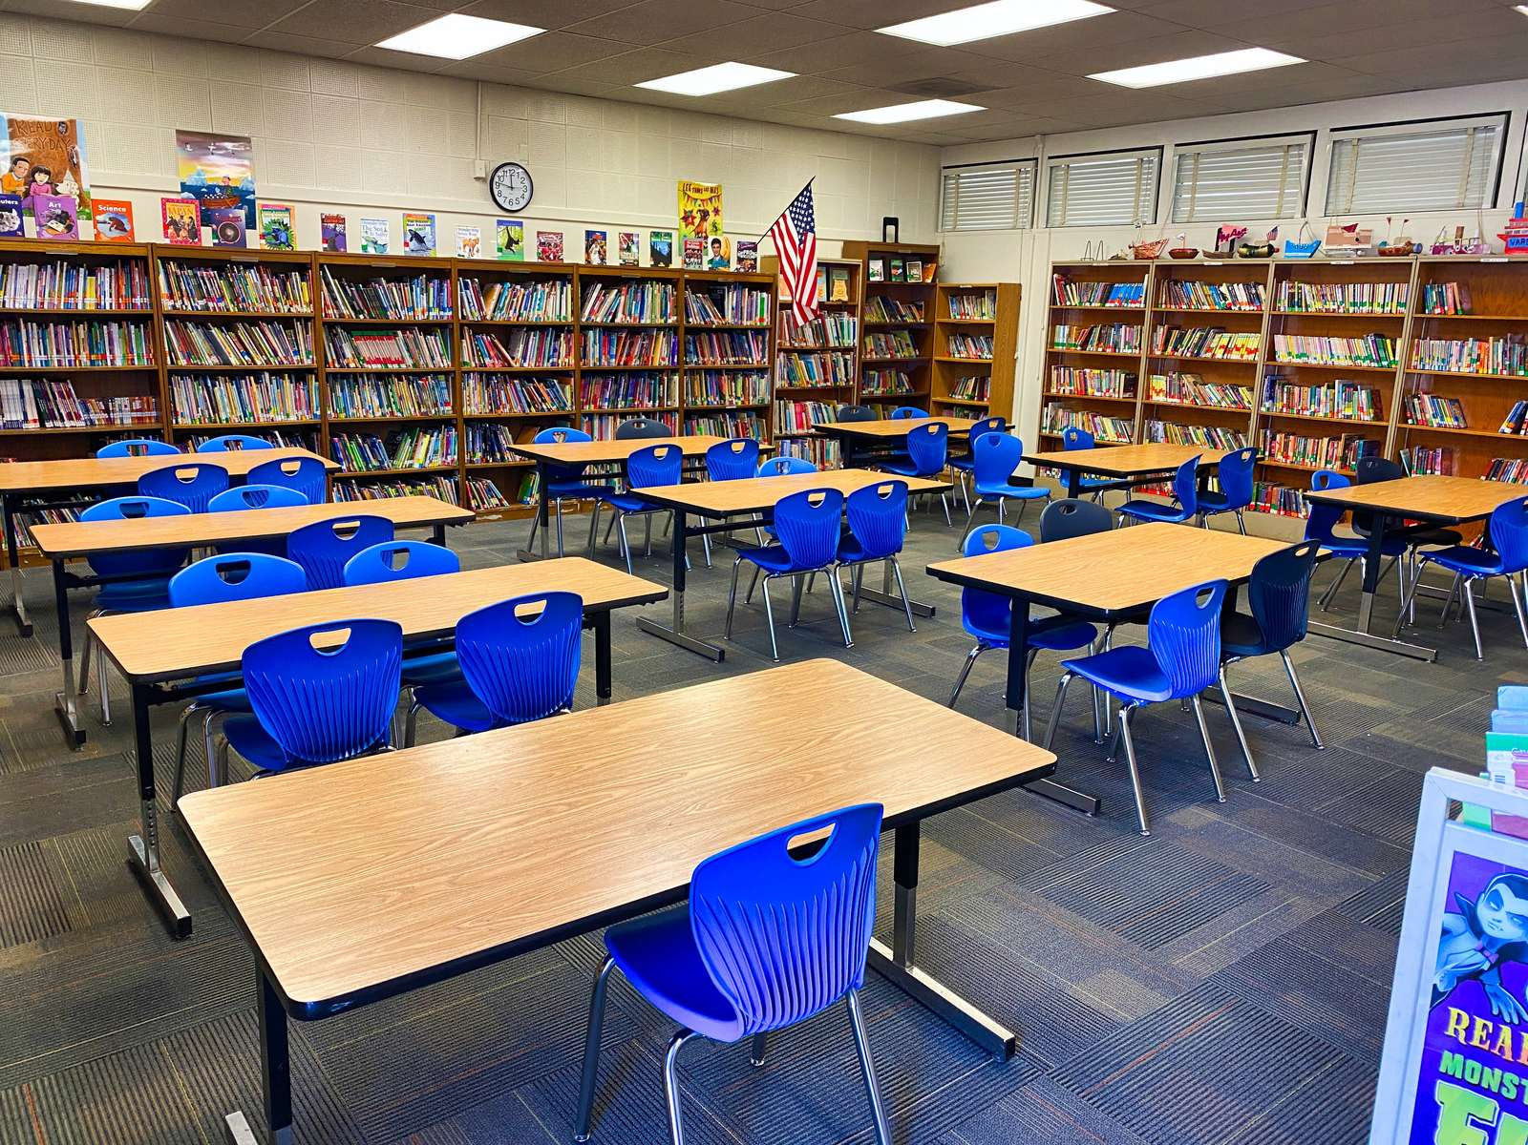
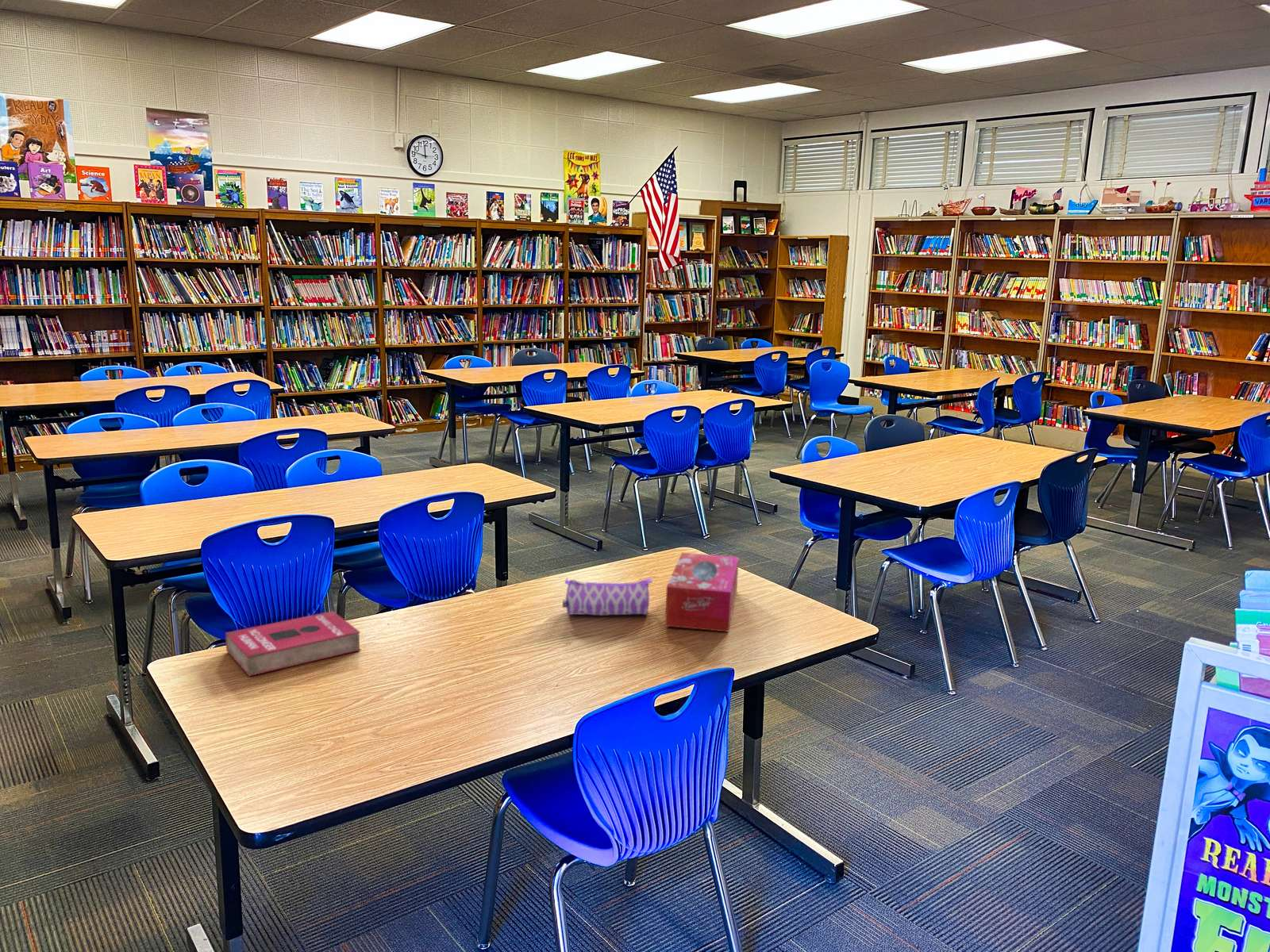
+ pencil case [562,577,653,616]
+ tissue box [664,552,740,633]
+ book [225,610,362,677]
